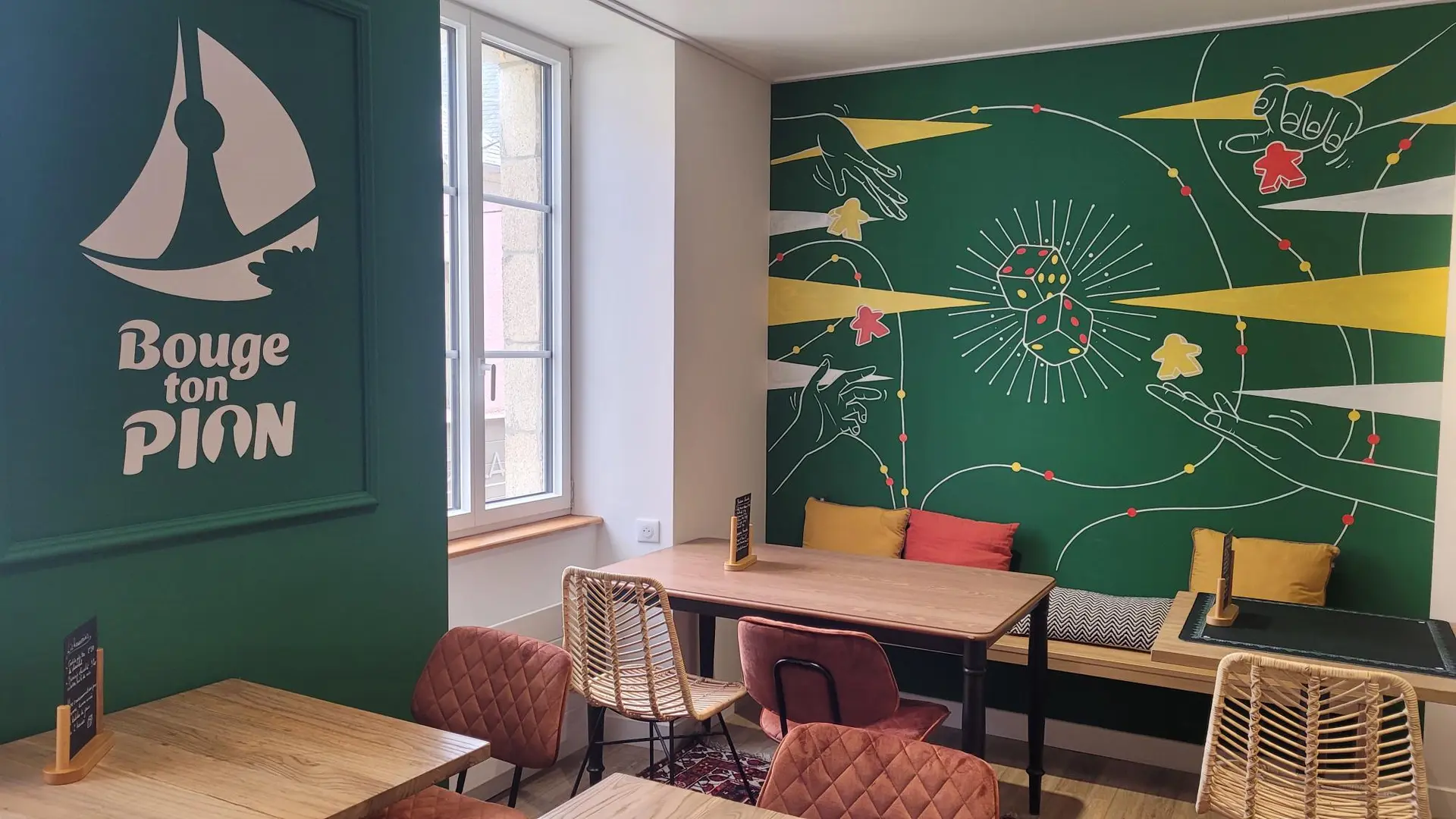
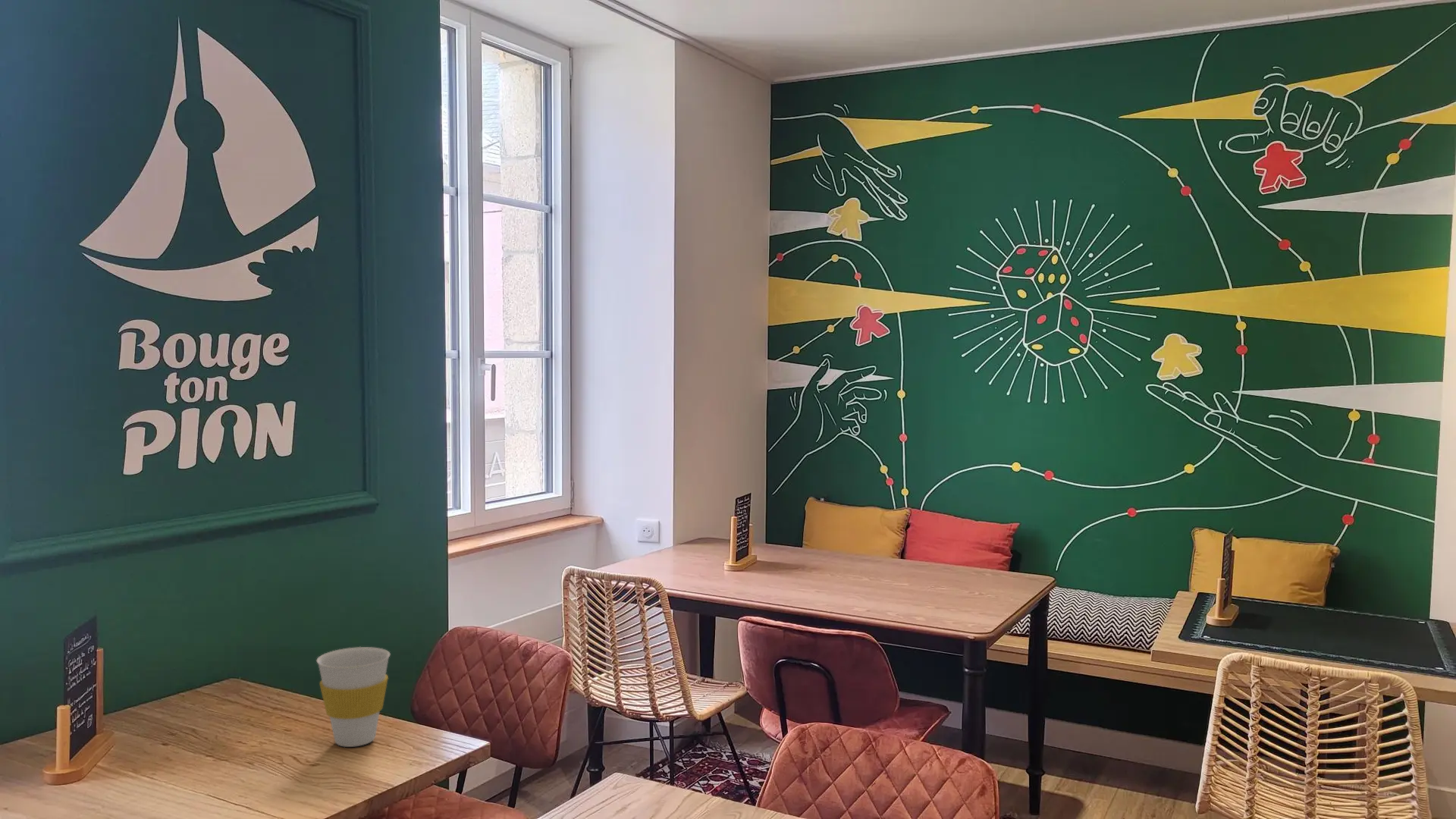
+ cup [316,646,391,748]
